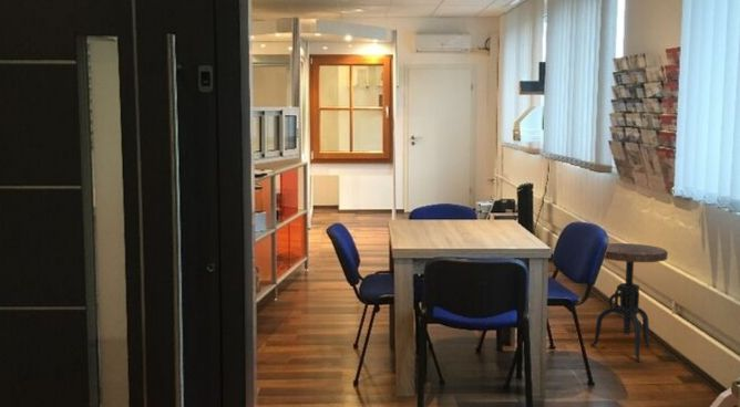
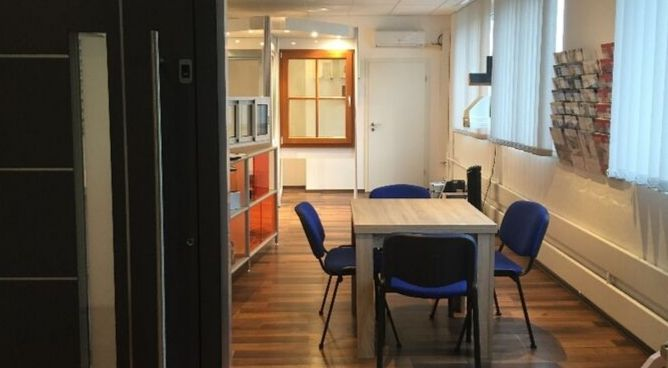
- side table [589,242,669,363]
